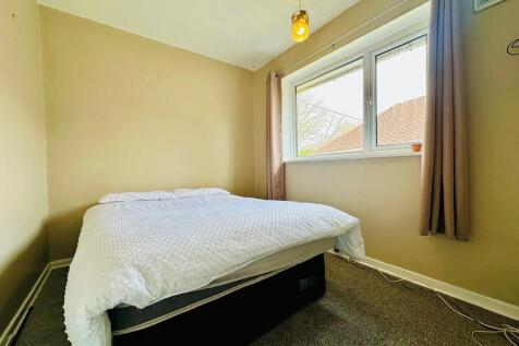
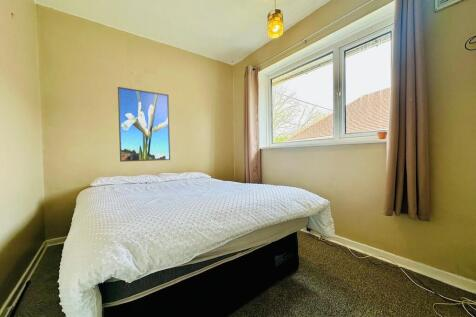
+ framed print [117,86,171,163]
